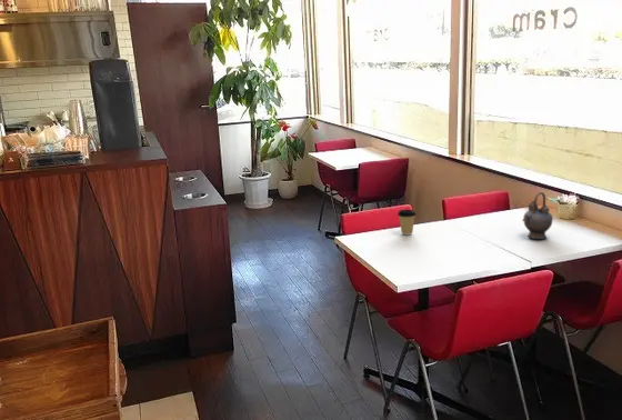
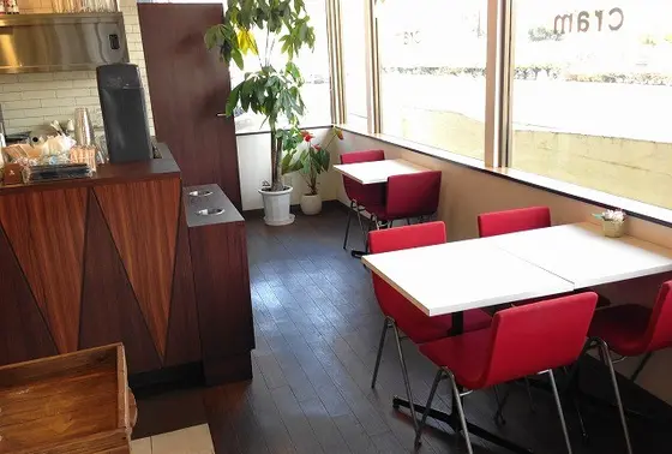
- coffee cup [397,209,418,237]
- teapot [521,191,554,240]
